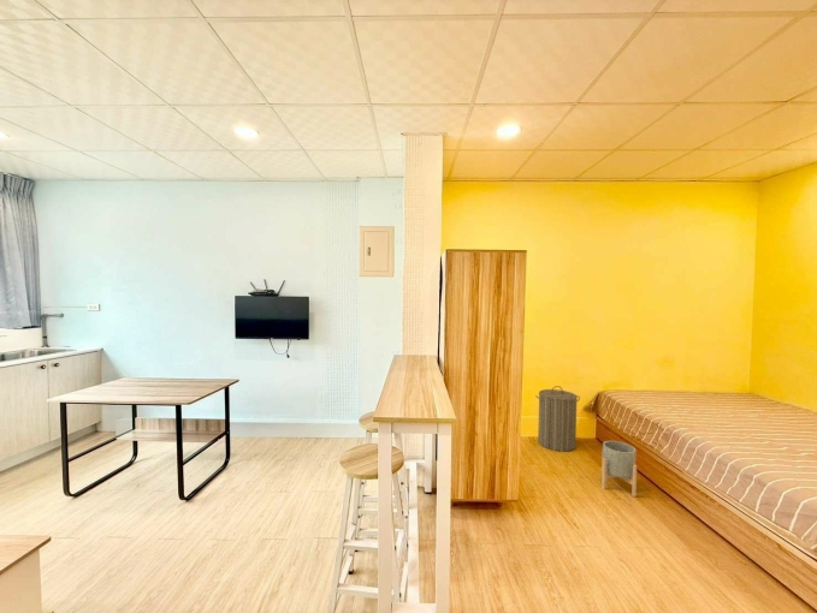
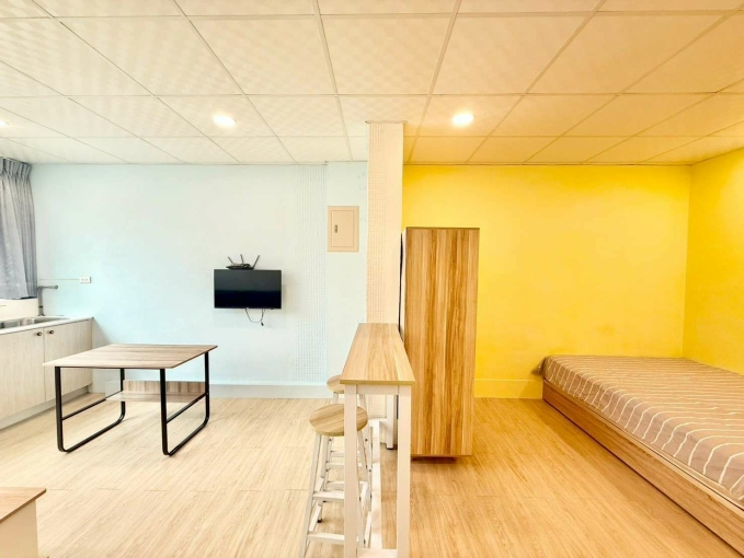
- planter [600,440,638,498]
- laundry hamper [534,385,581,453]
